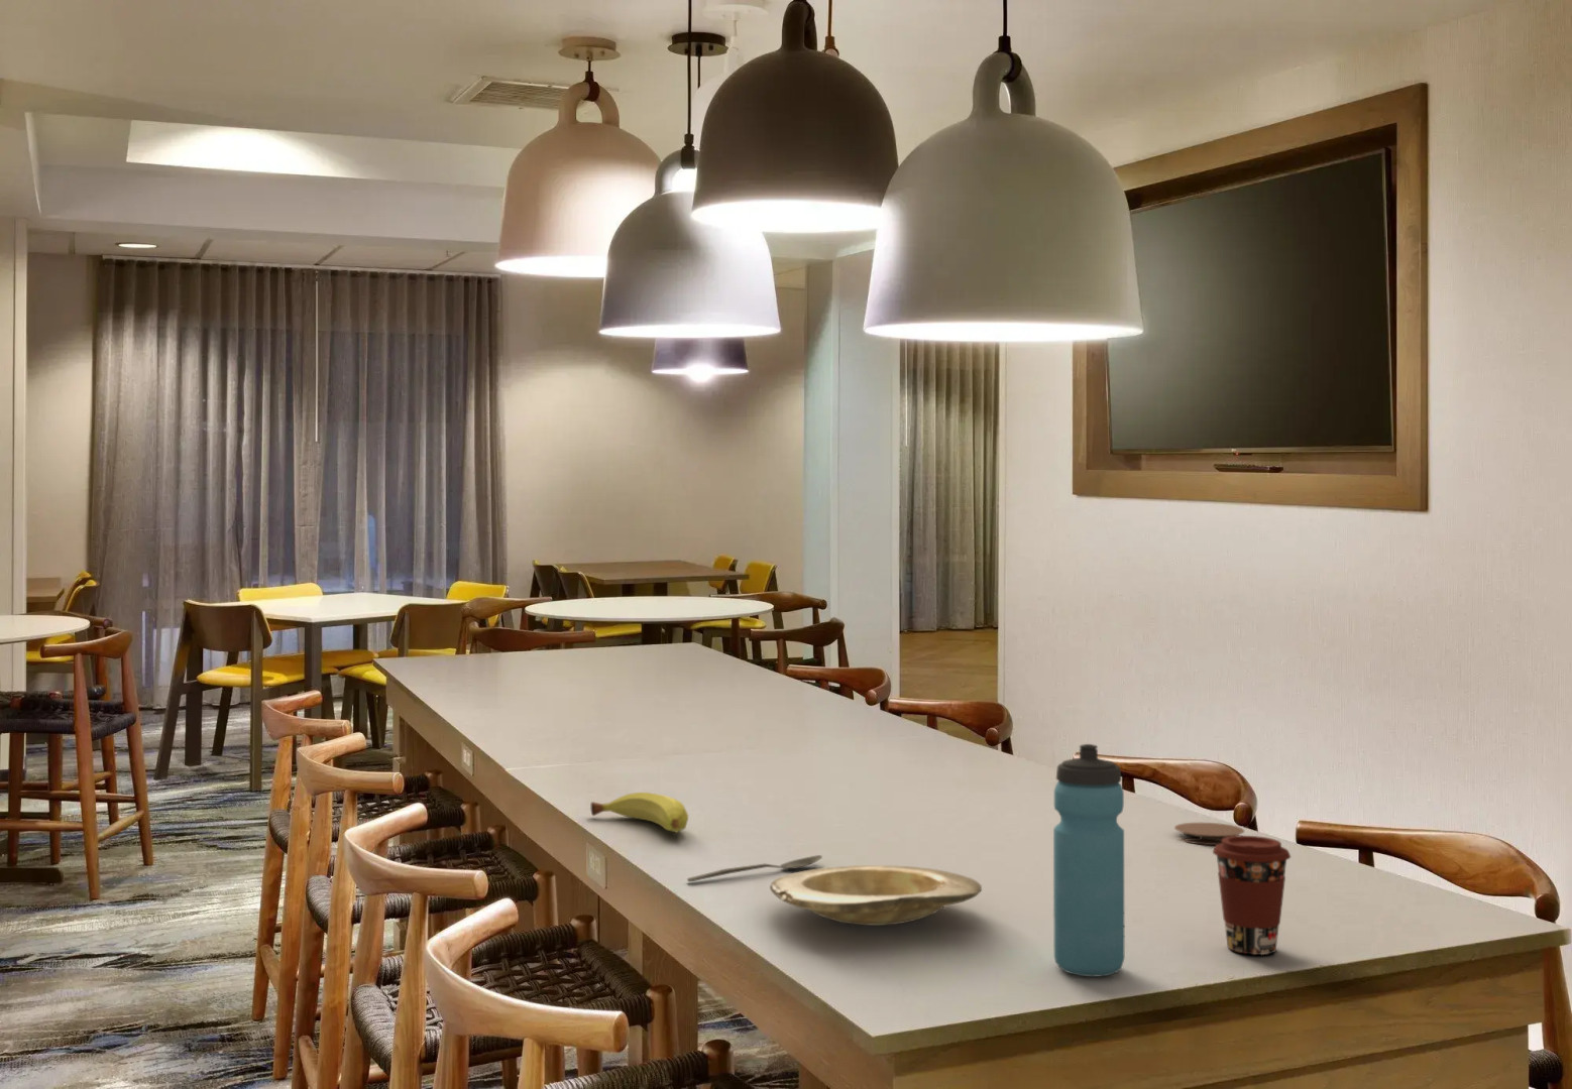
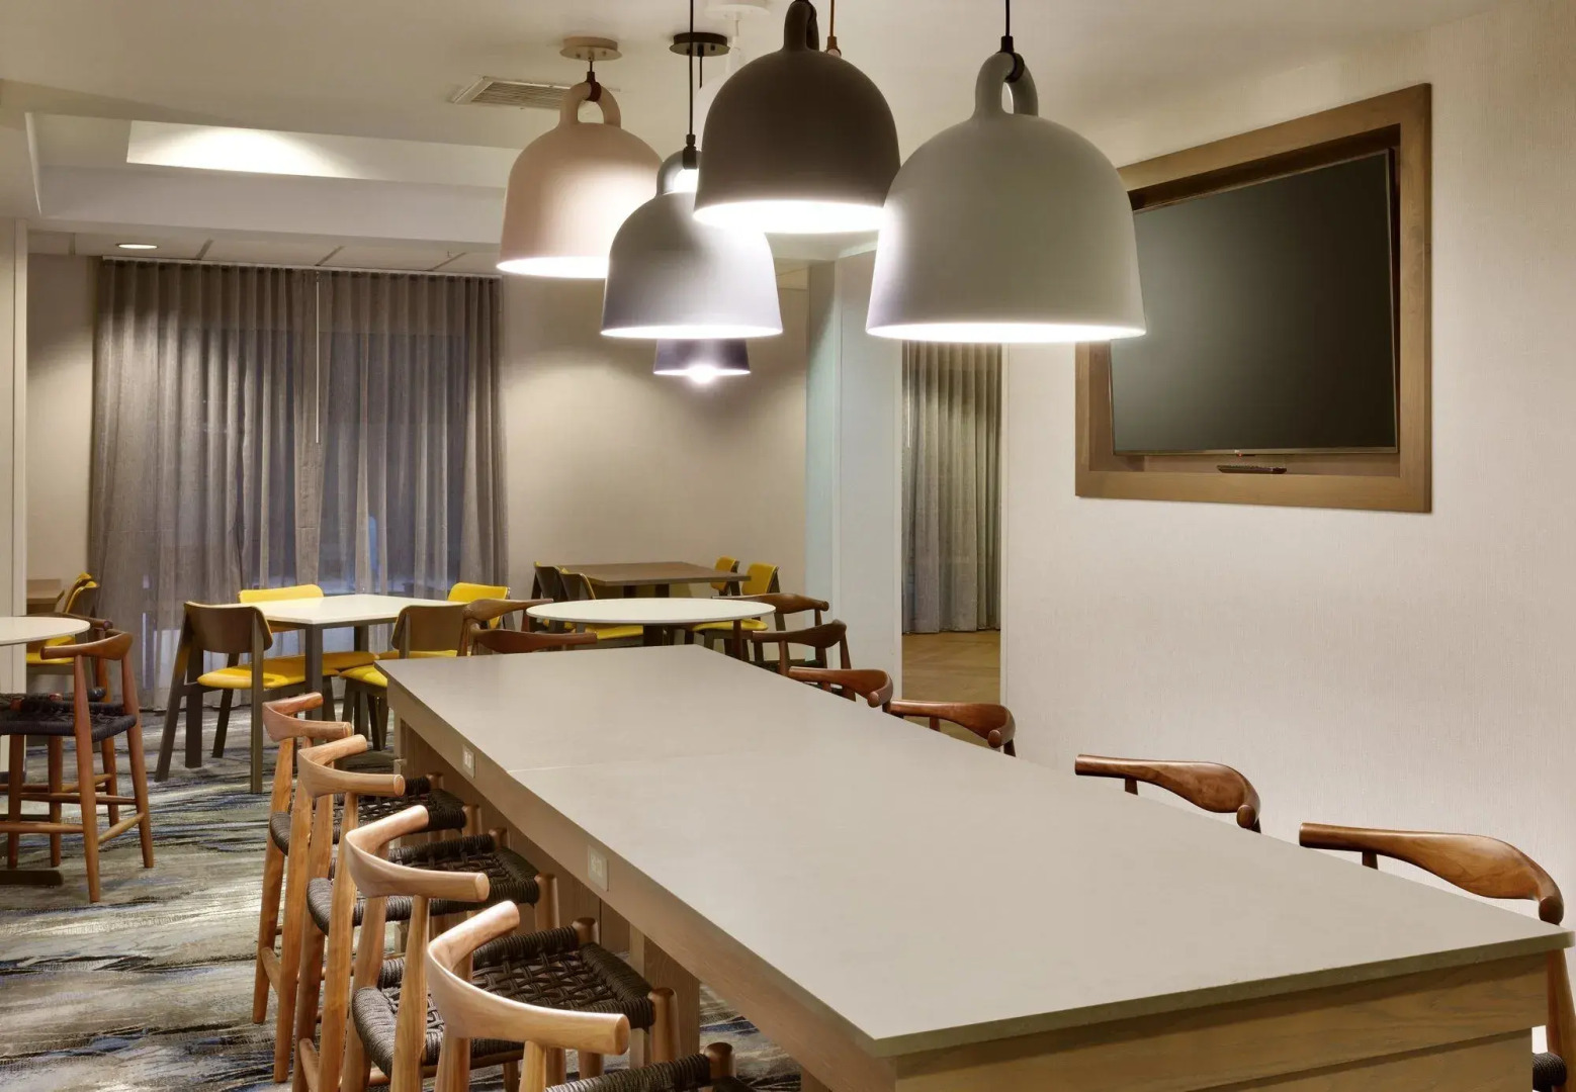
- plate [769,865,983,927]
- spoon [686,854,823,882]
- fruit [590,792,689,833]
- coaster [1173,822,1245,845]
- coffee cup [1211,835,1291,956]
- water bottle [1052,743,1126,978]
